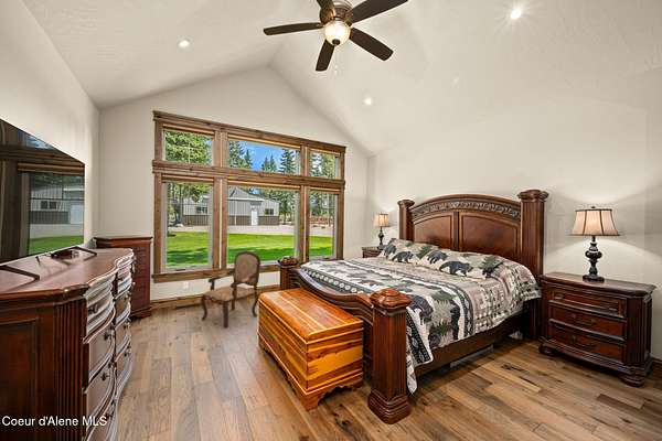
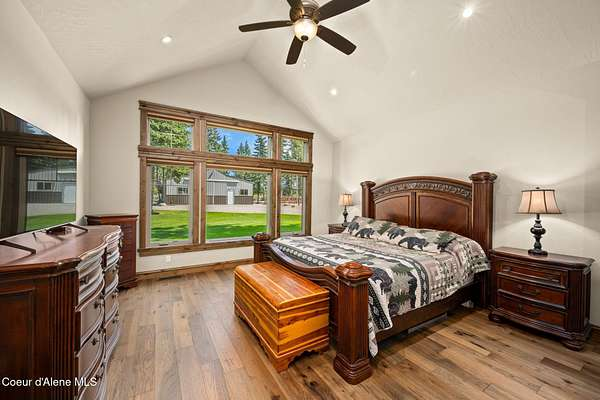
- armchair [200,251,261,329]
